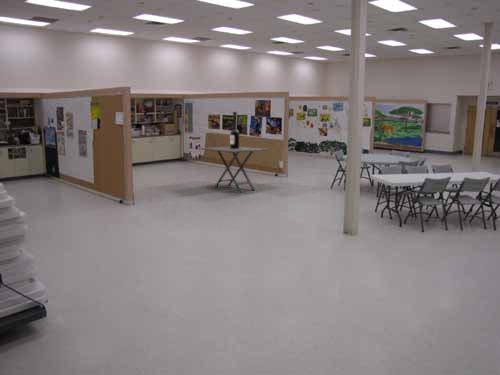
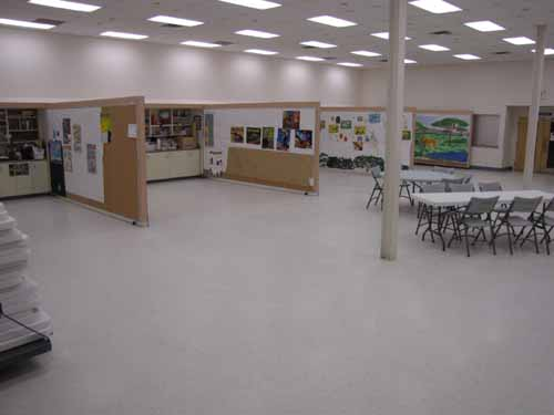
- folding table [200,111,269,193]
